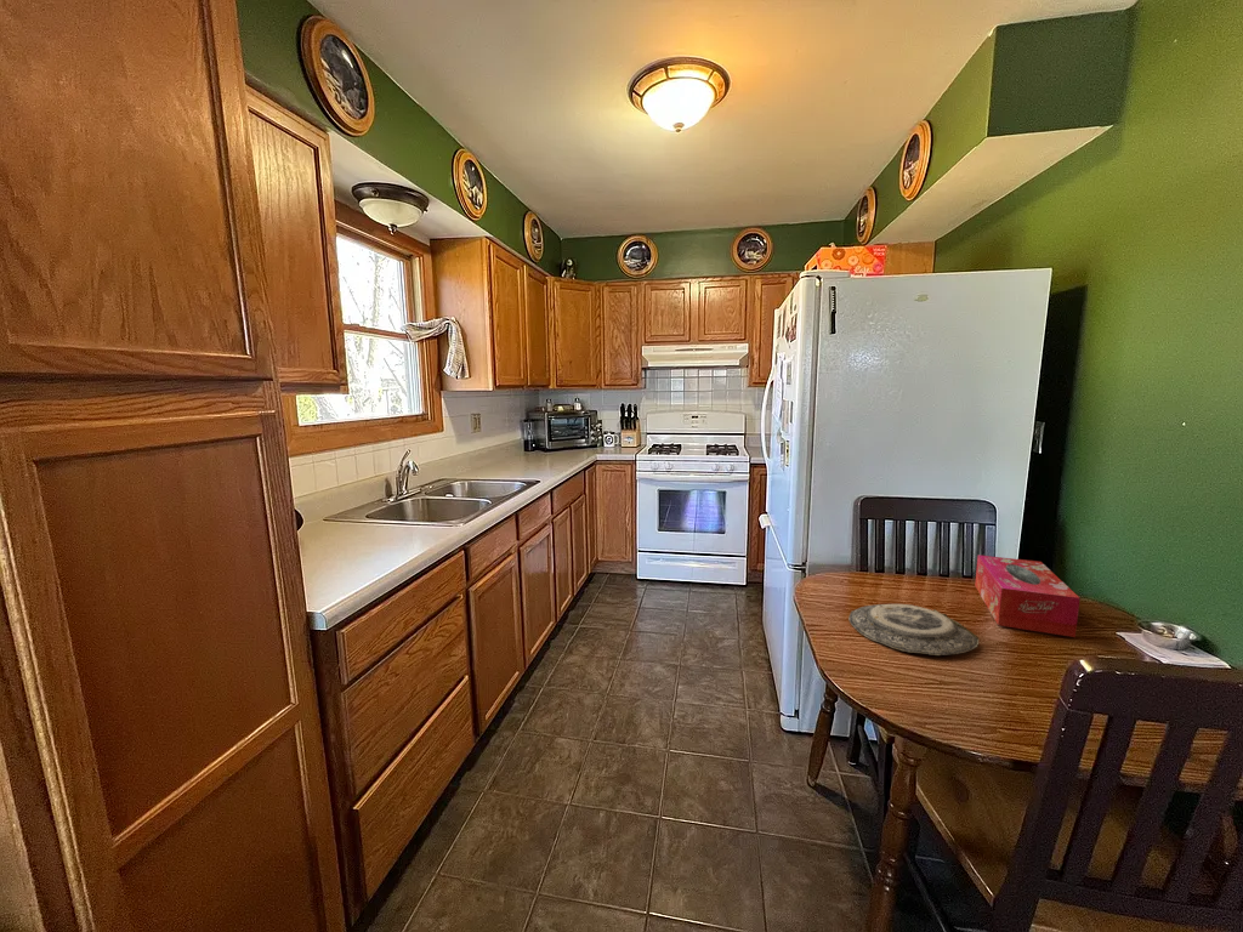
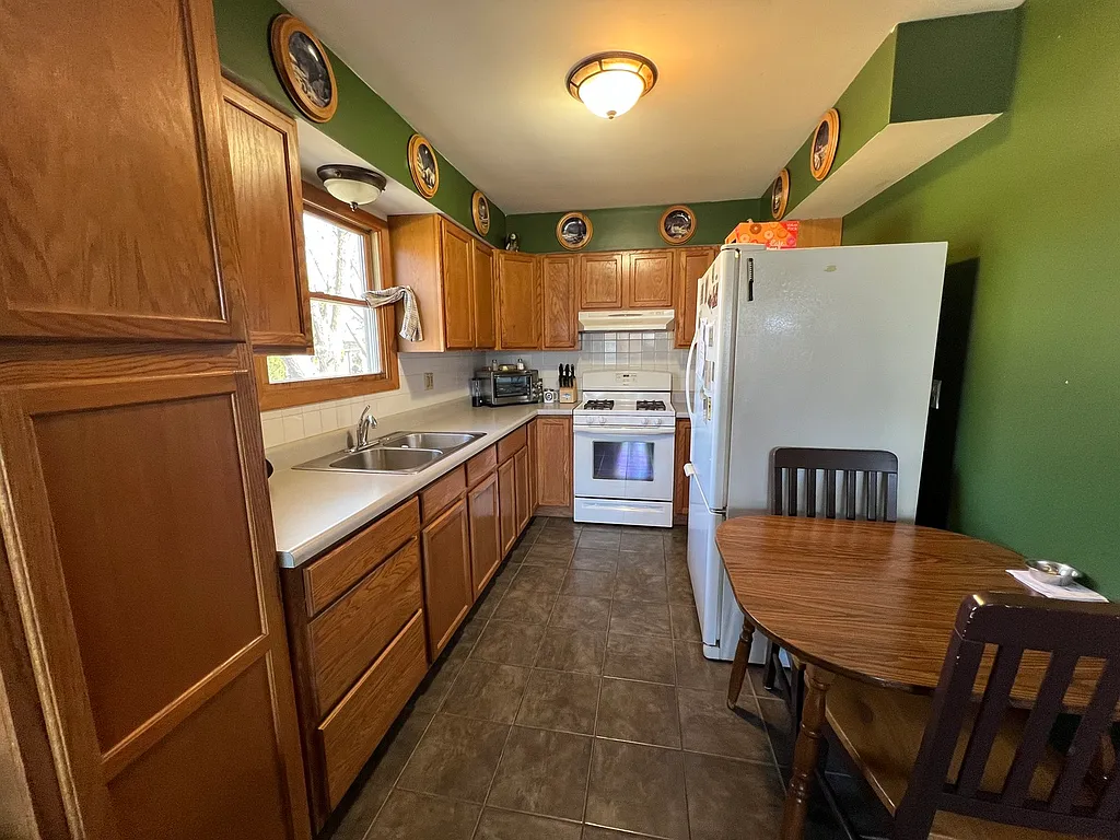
- plate [847,603,980,657]
- tissue box [974,553,1082,638]
